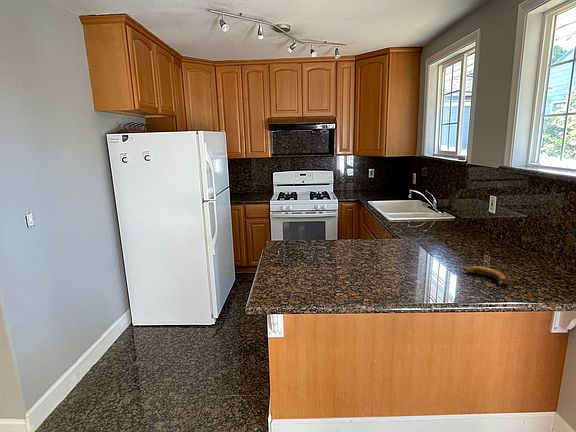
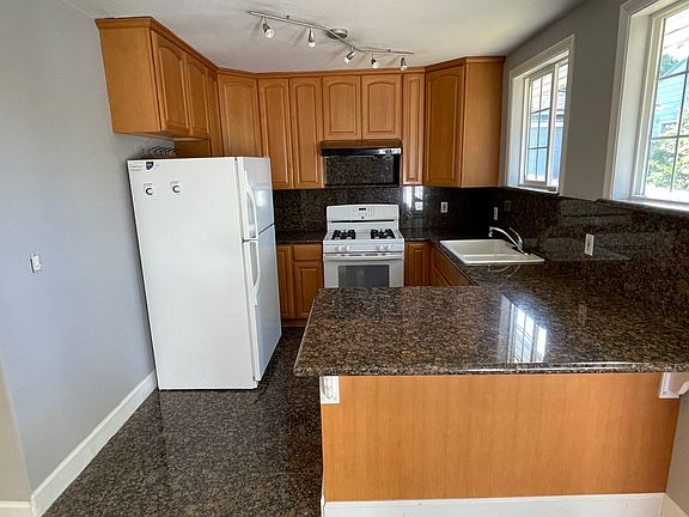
- banana [463,265,510,286]
